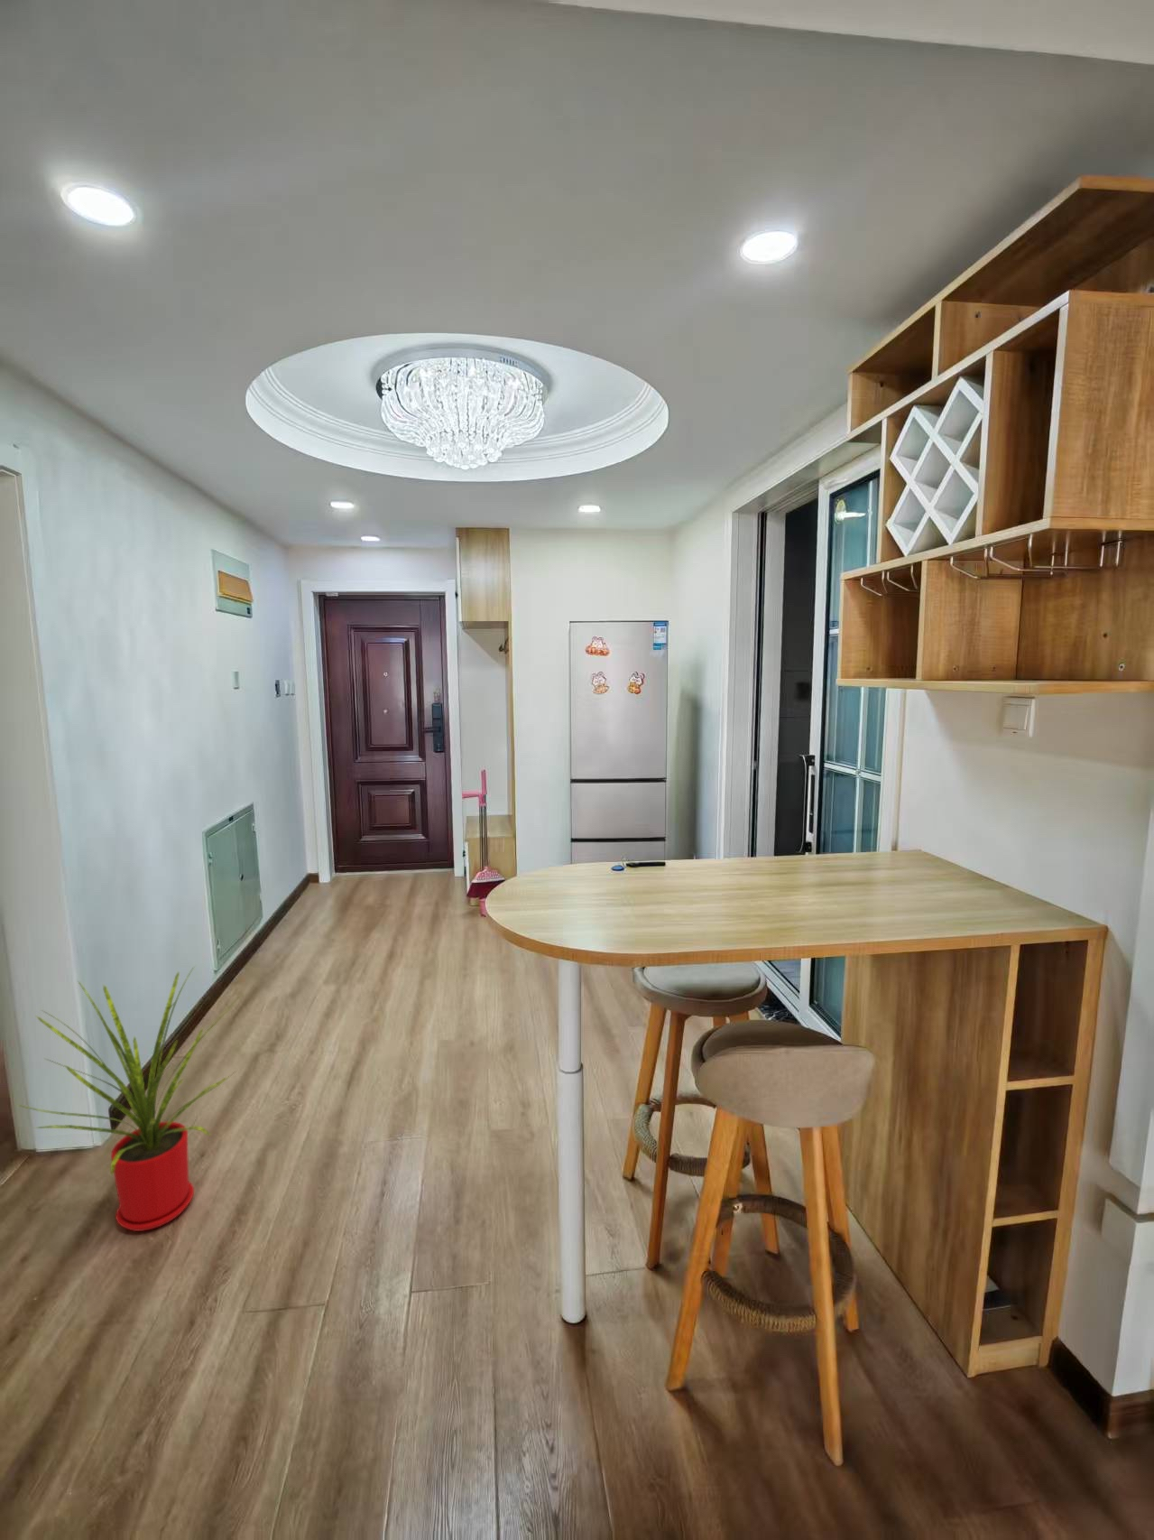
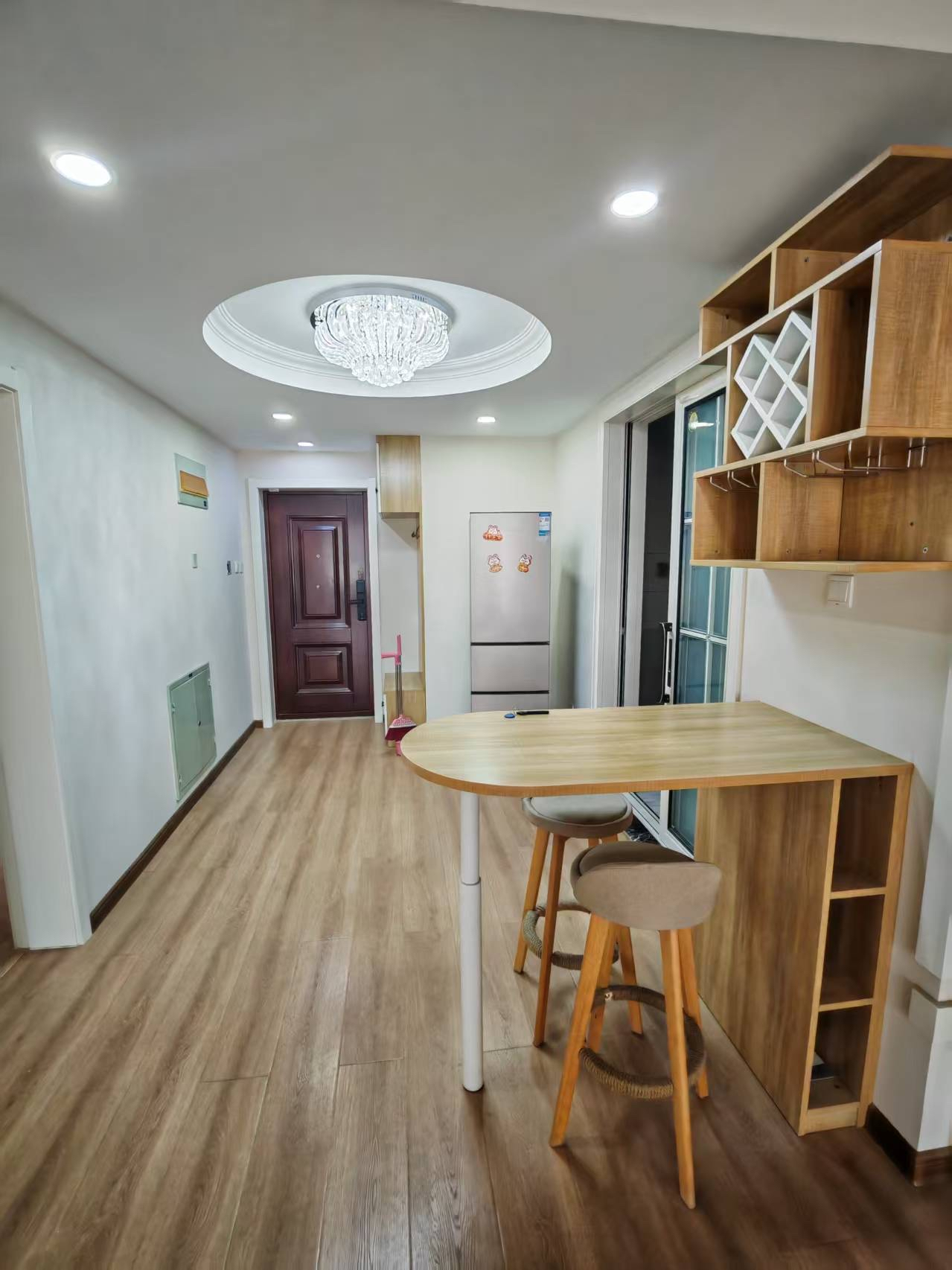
- house plant [15,965,242,1232]
